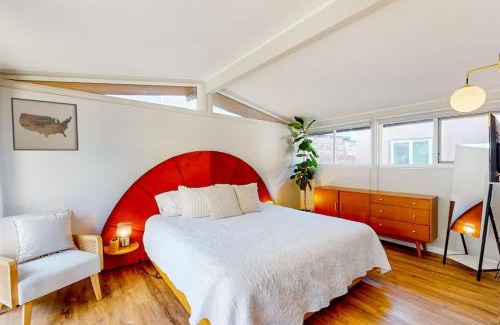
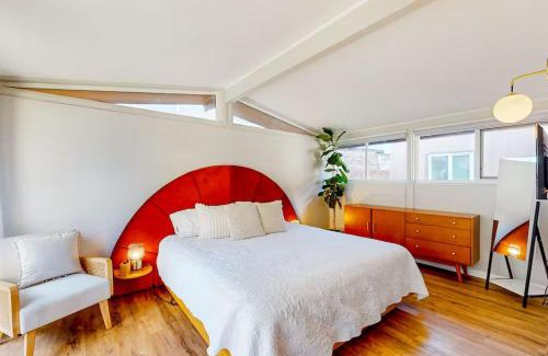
- wall art [10,97,80,152]
